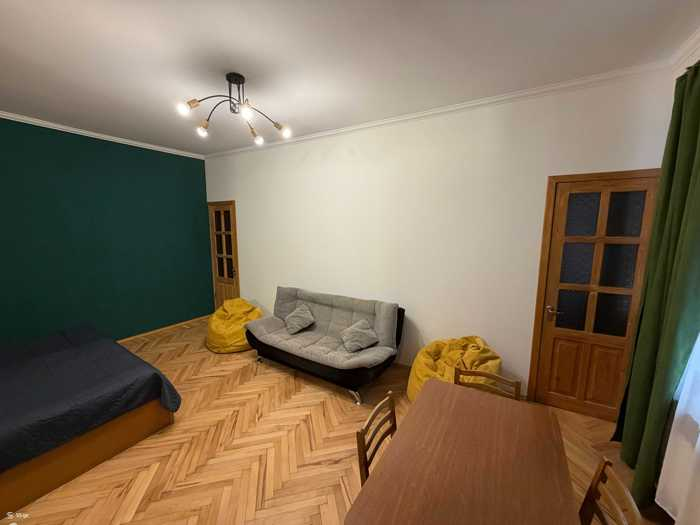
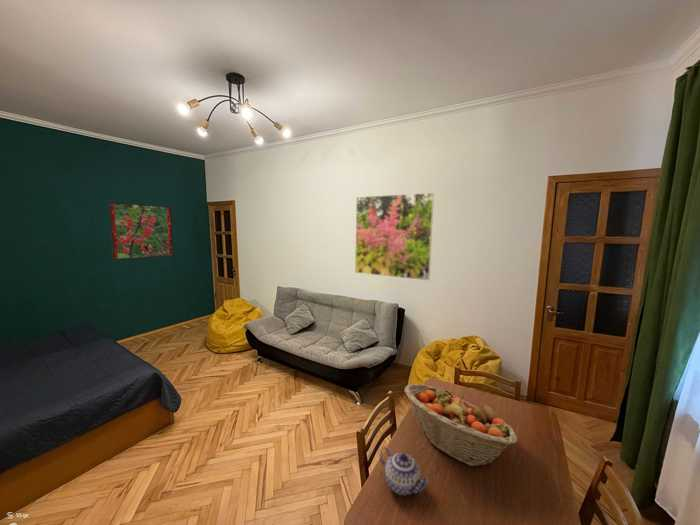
+ fruit basket [404,383,518,467]
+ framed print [354,192,435,282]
+ teapot [379,445,429,496]
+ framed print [108,201,174,261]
